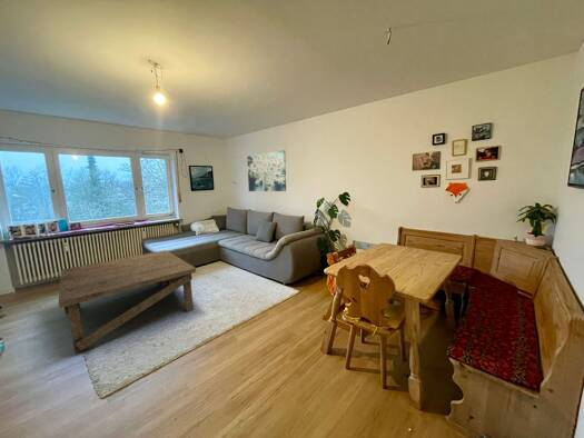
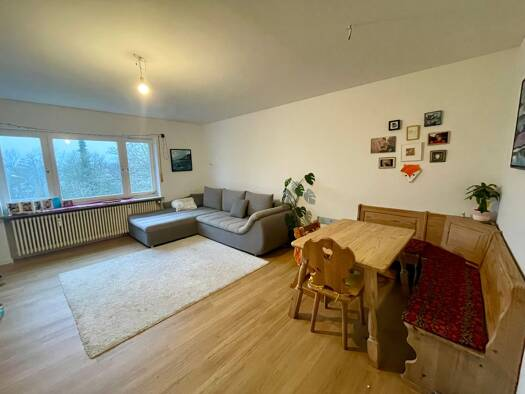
- coffee table [58,249,197,354]
- wall art [246,149,287,192]
